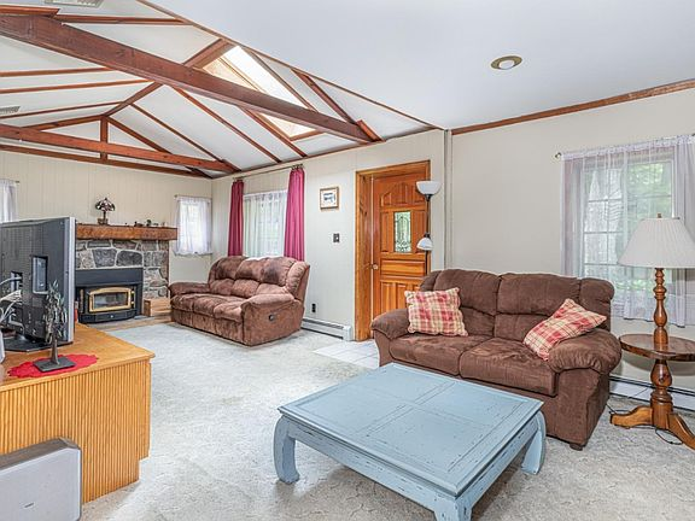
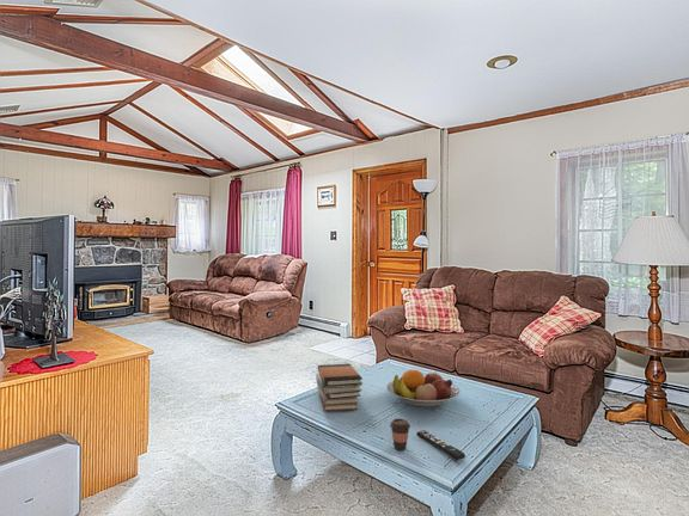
+ book stack [315,363,364,412]
+ fruit bowl [385,369,462,408]
+ coffee cup [389,418,411,452]
+ remote control [415,429,467,461]
